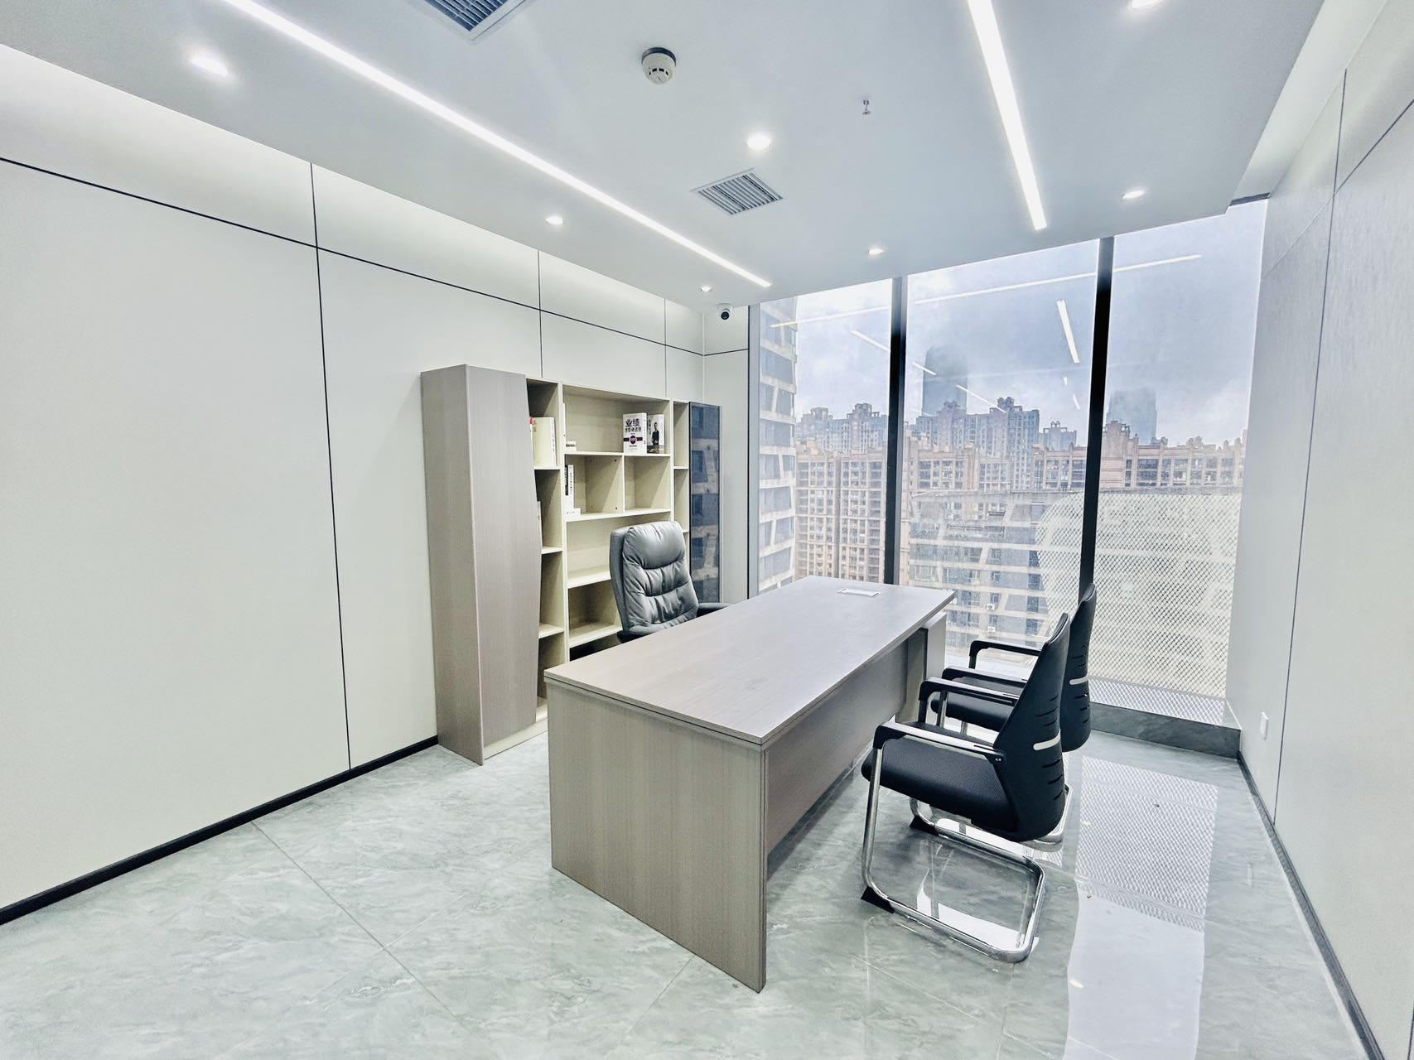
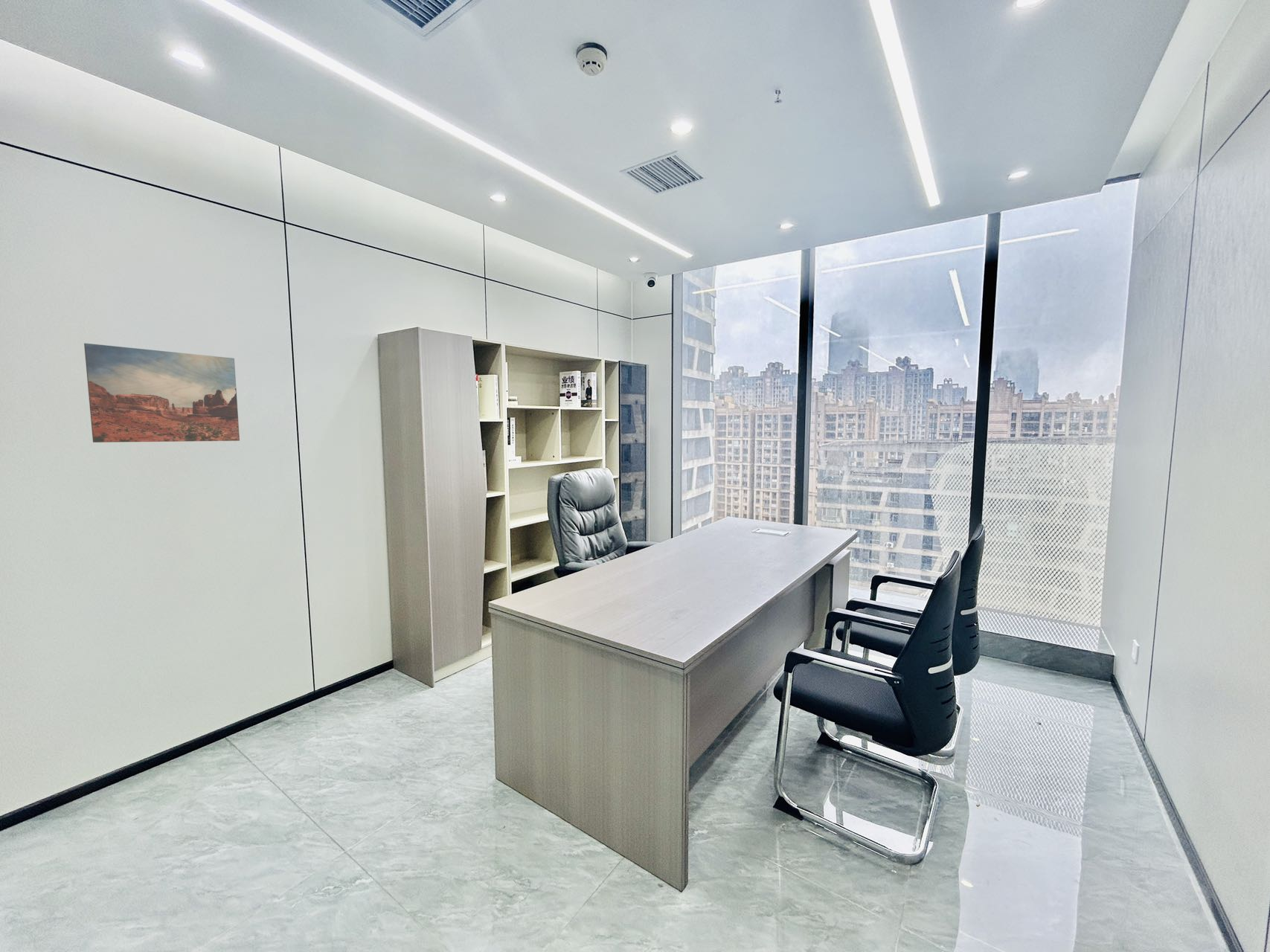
+ wall art [83,343,240,443]
